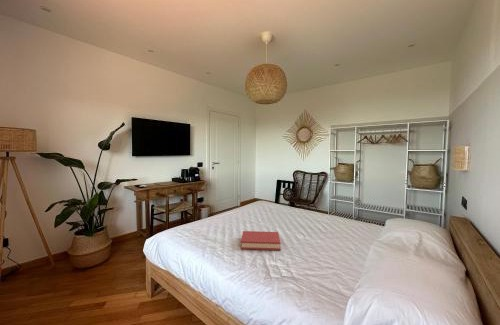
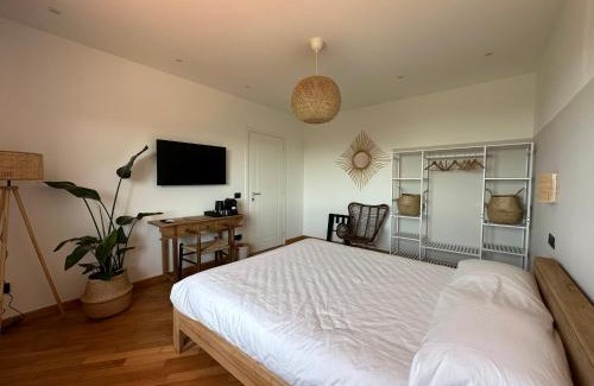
- hardback book [240,230,282,251]
